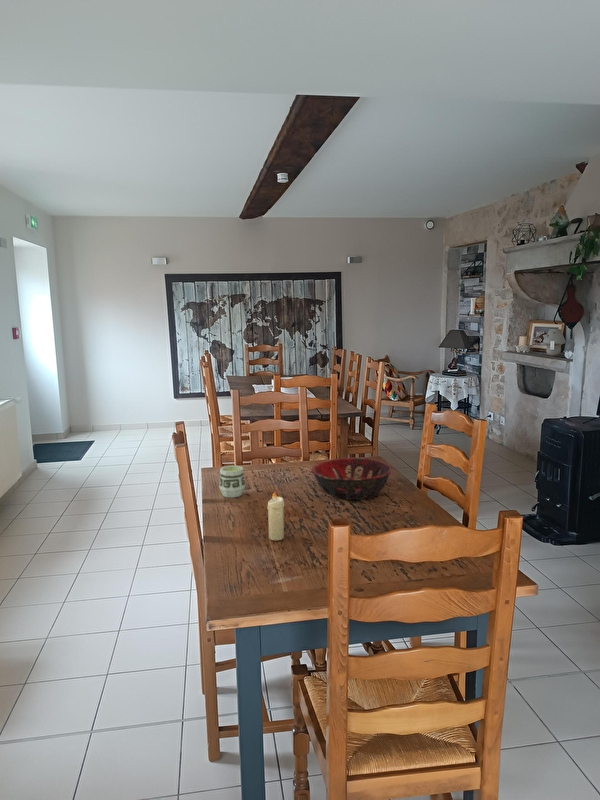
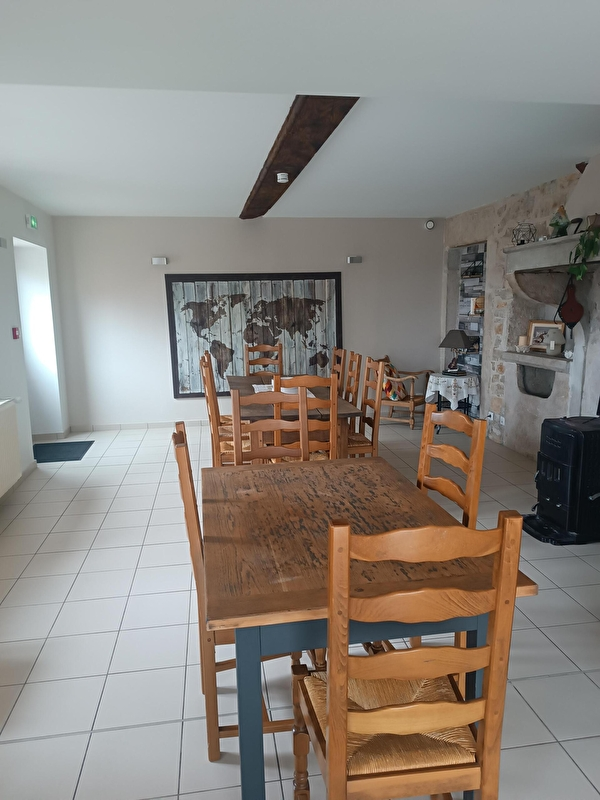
- decorative bowl [310,457,393,501]
- cup [218,465,246,498]
- candle [266,490,285,542]
